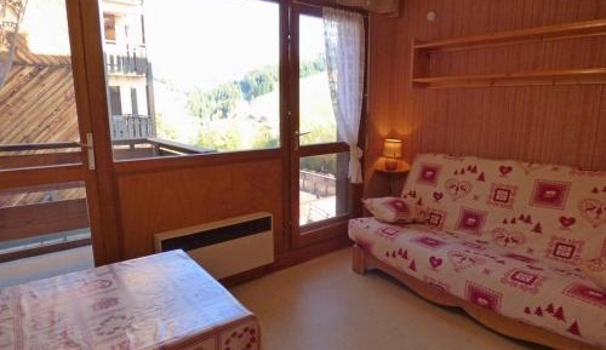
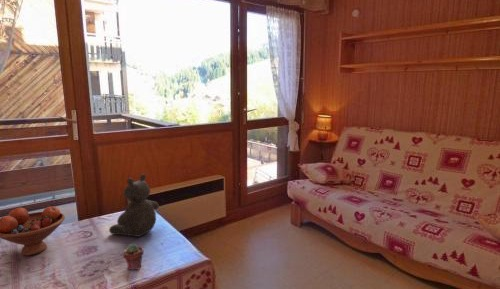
+ potted succulent [122,242,145,271]
+ fruit bowl [0,205,66,256]
+ teddy bear [108,173,160,238]
